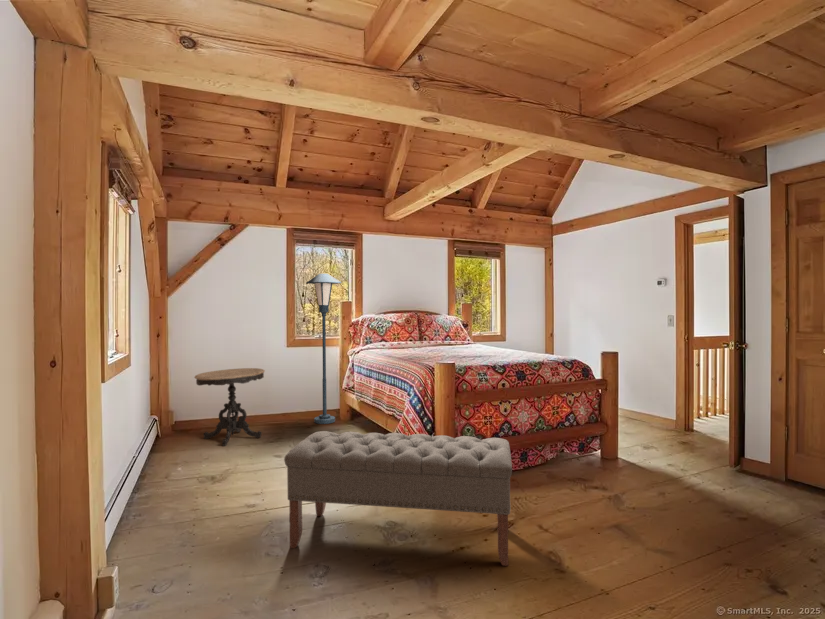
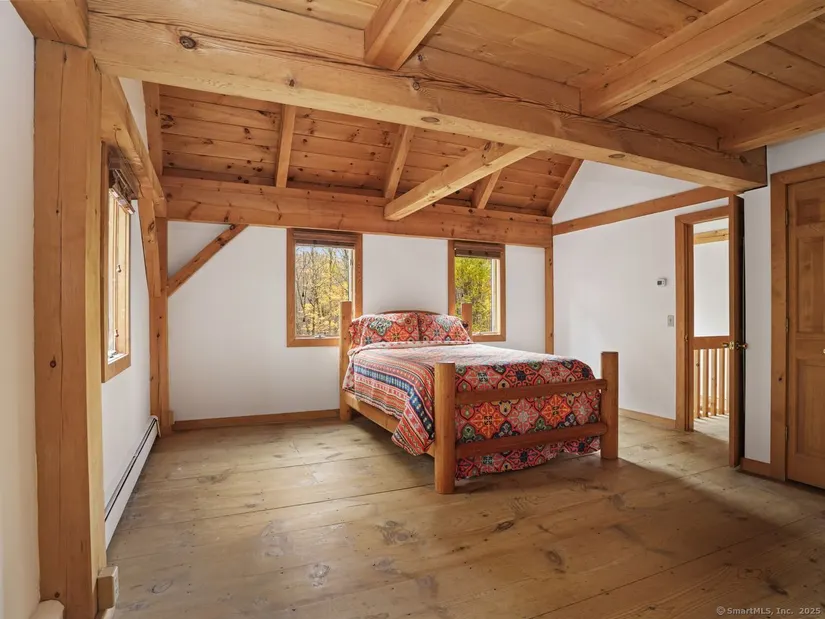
- bench [283,430,513,567]
- side table [193,367,266,447]
- floor lamp [305,273,342,425]
